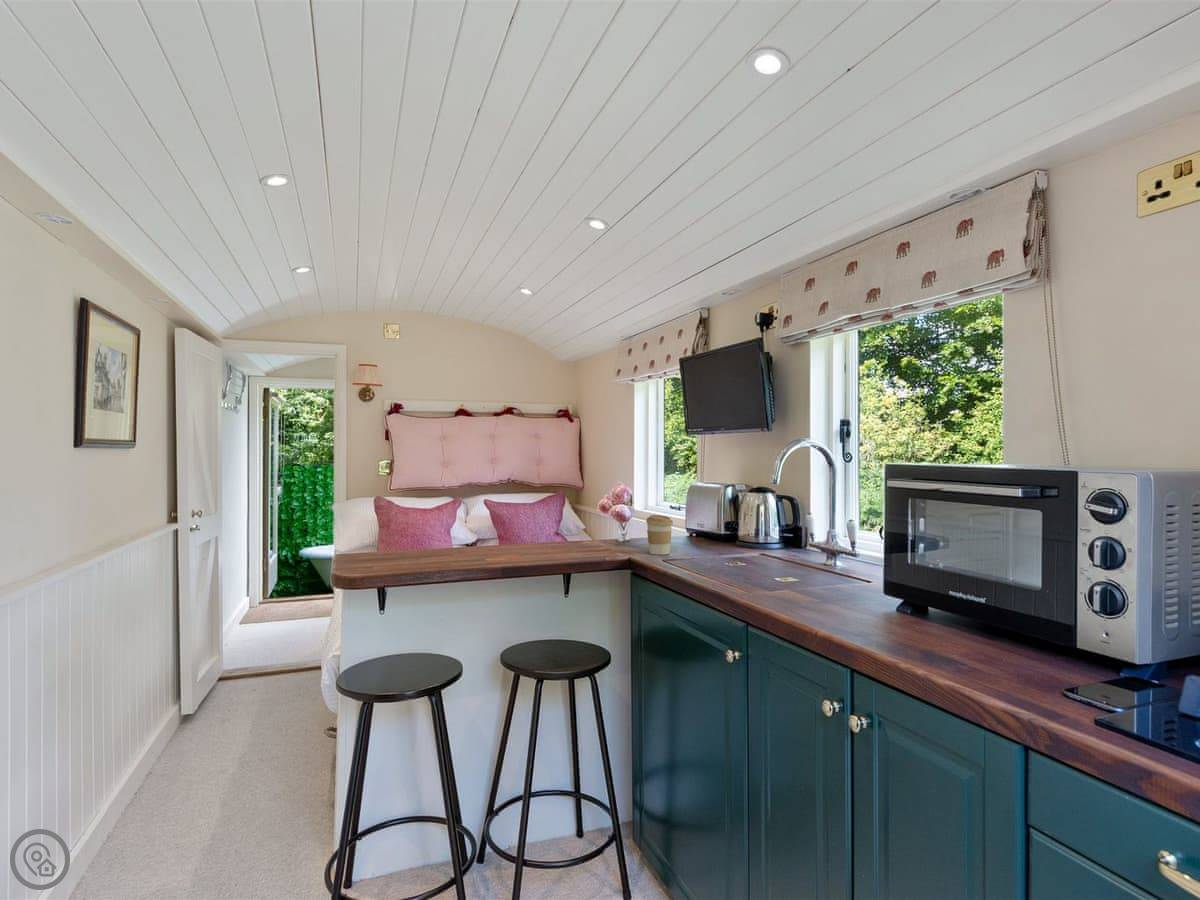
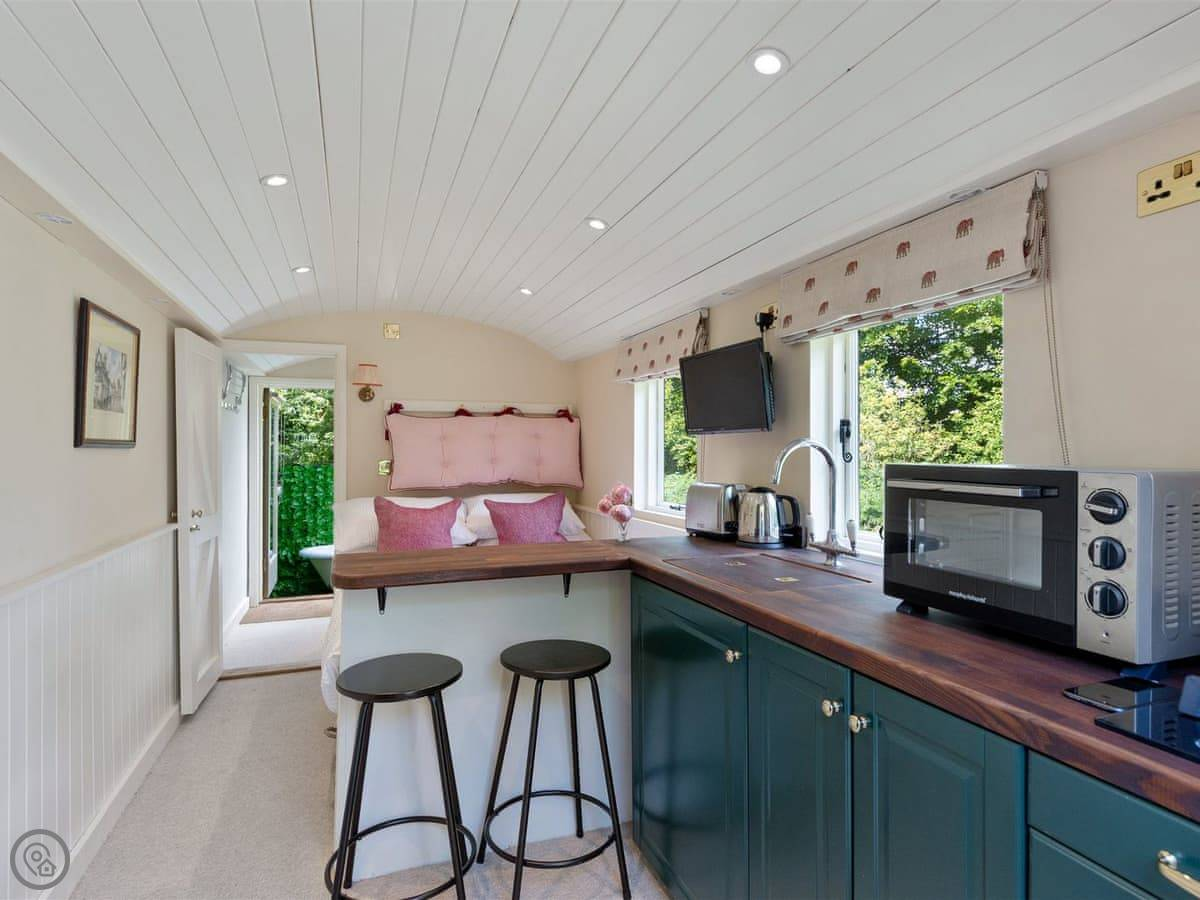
- coffee cup [645,514,674,556]
